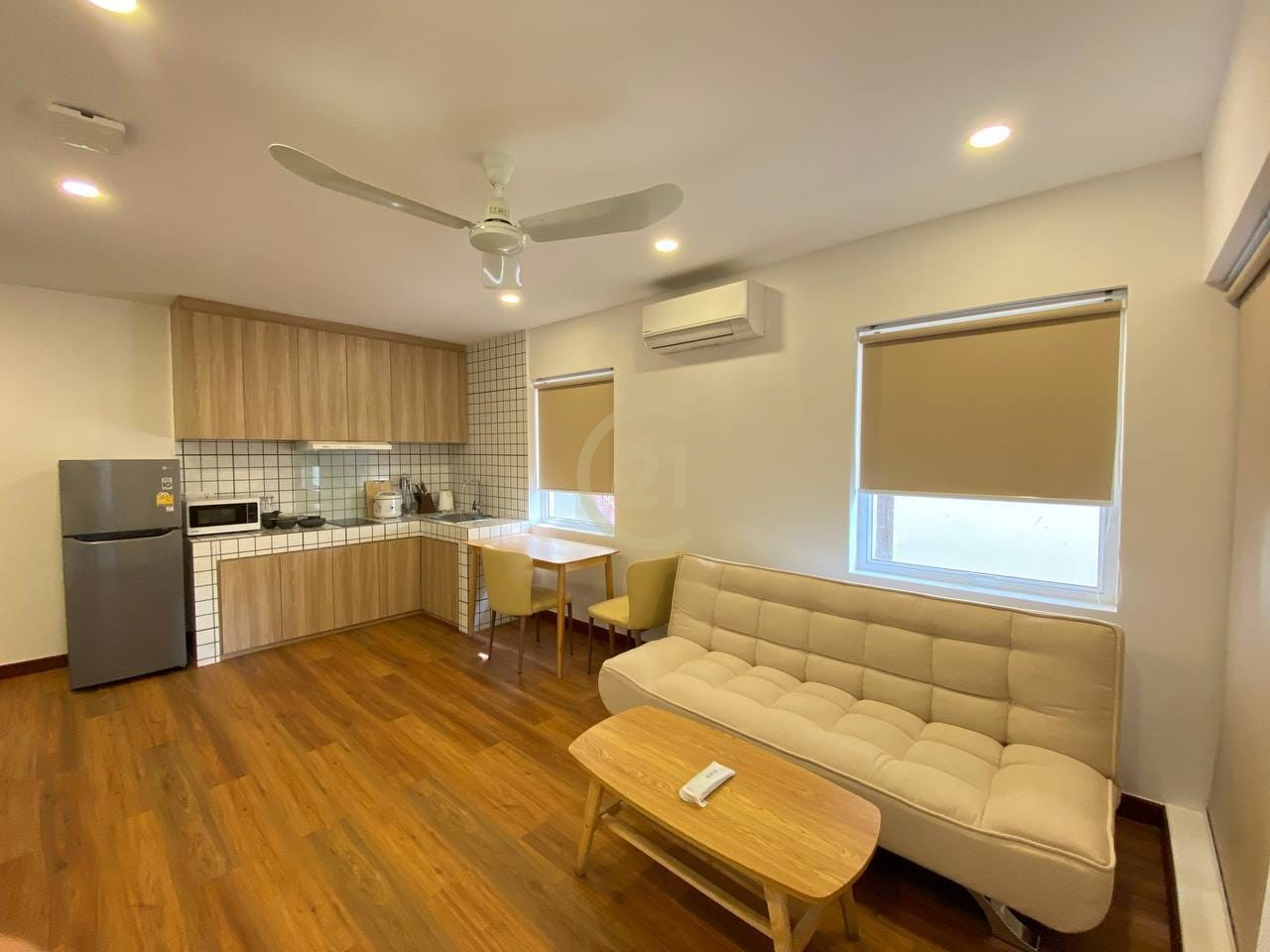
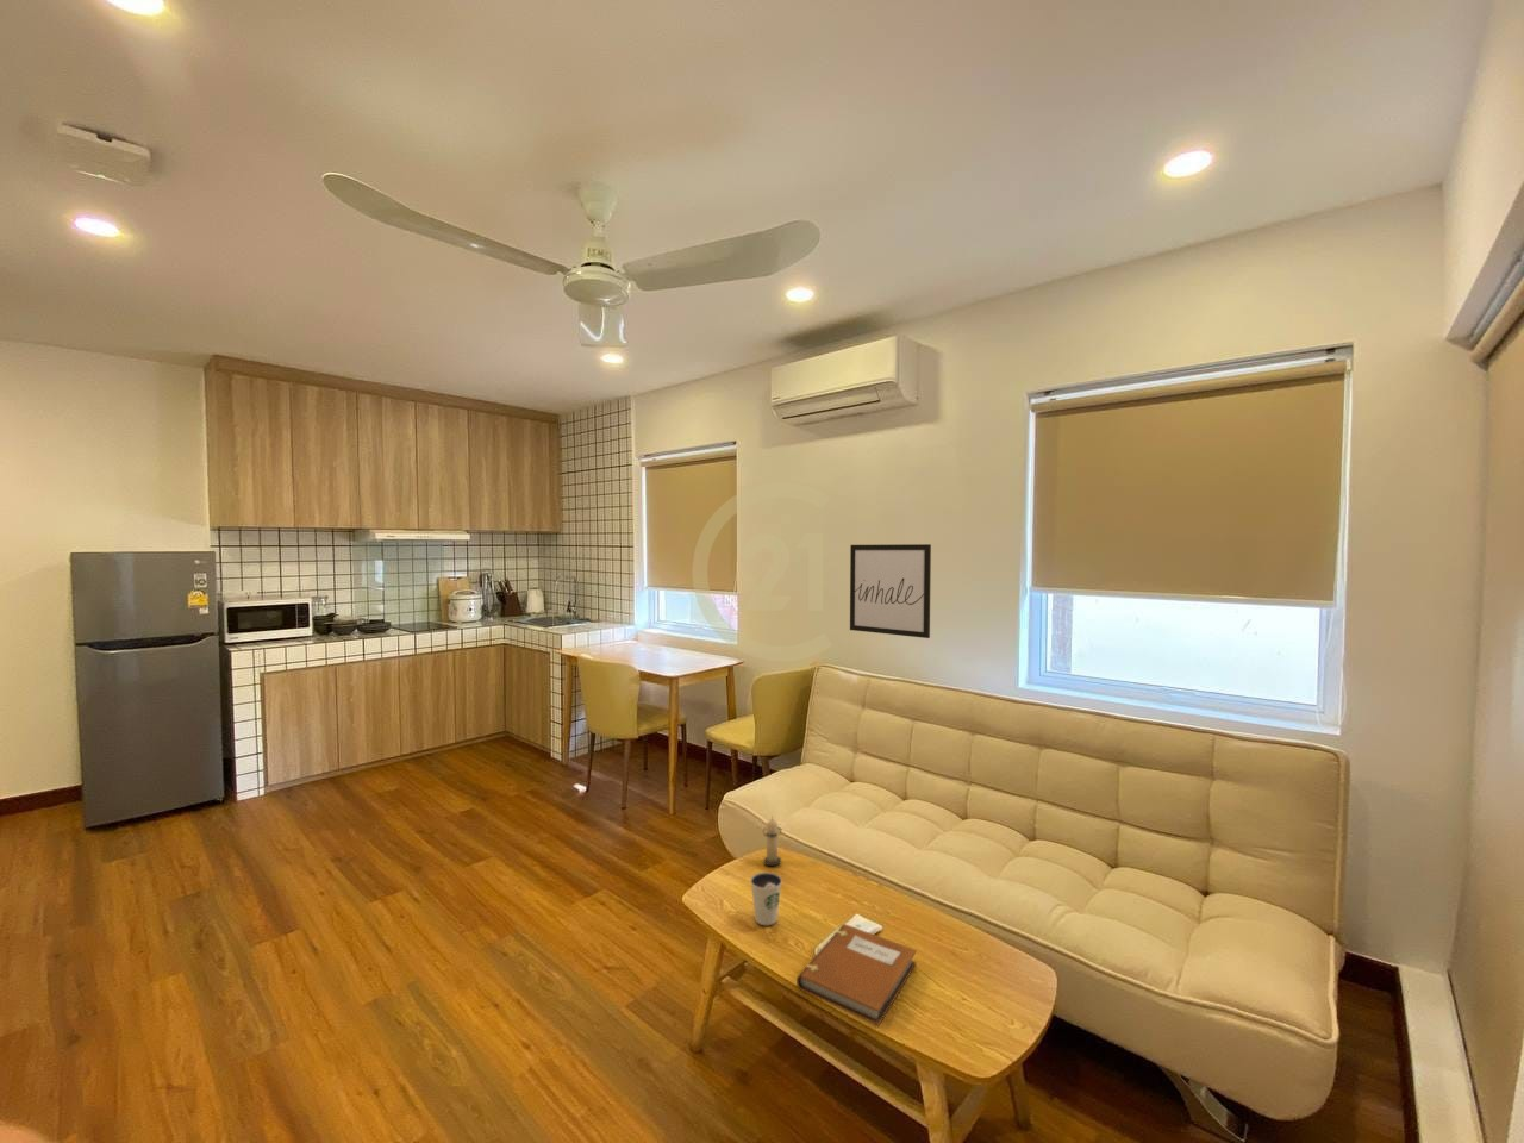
+ wall art [848,543,932,640]
+ candle [762,815,784,867]
+ notebook [796,923,918,1027]
+ dixie cup [749,870,784,927]
